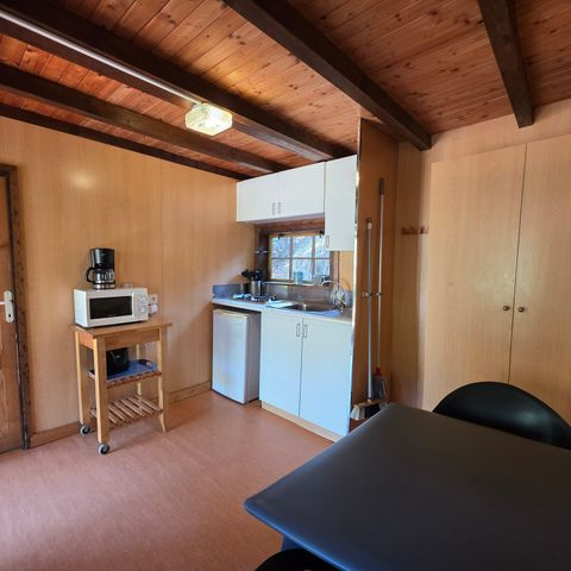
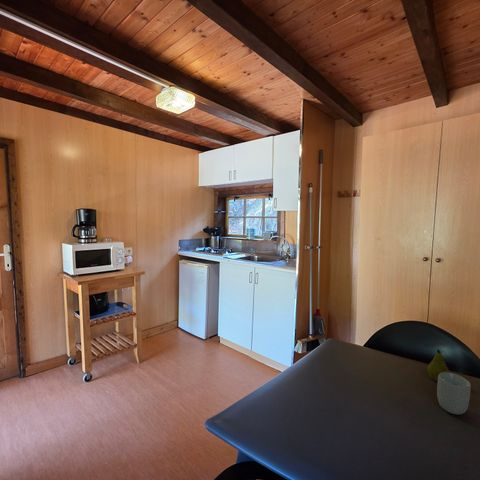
+ fruit [426,348,450,382]
+ cup [436,372,472,415]
